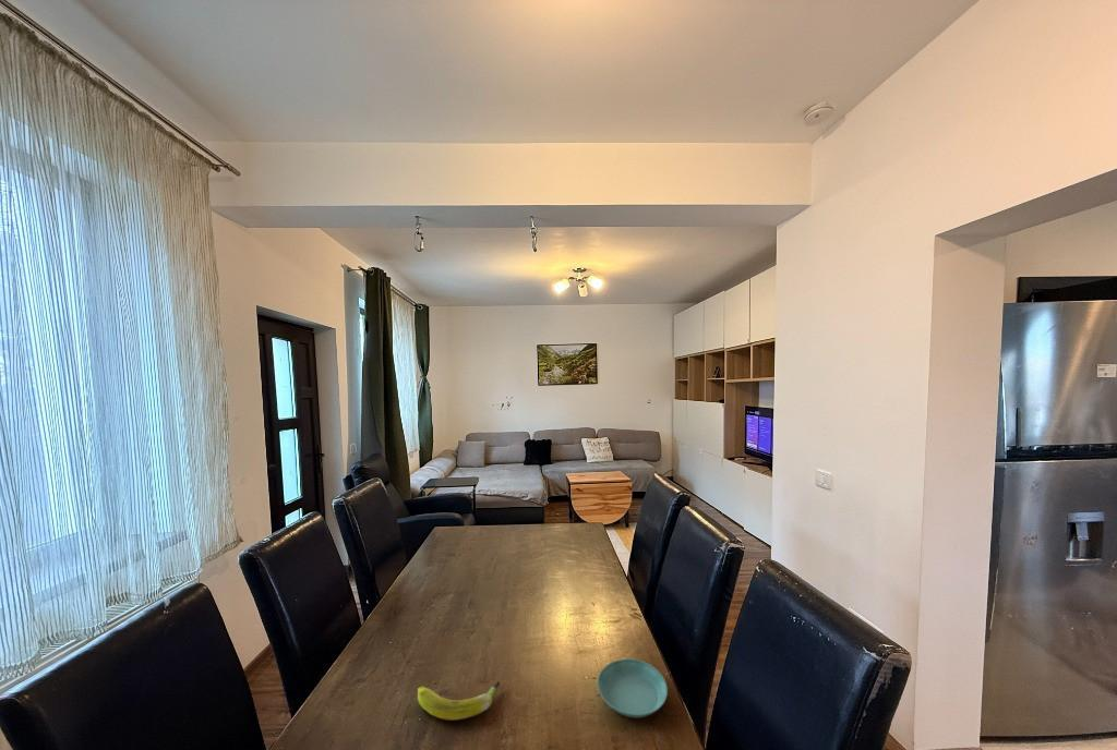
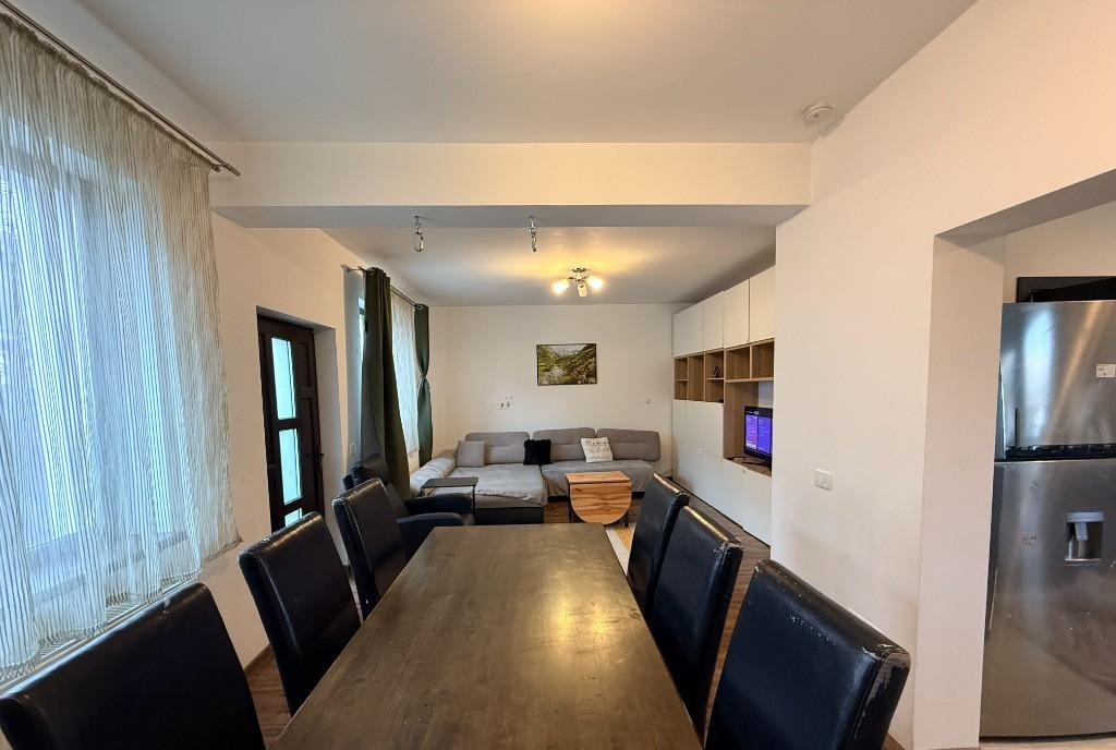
- banana [417,680,501,722]
- saucer [597,657,669,718]
